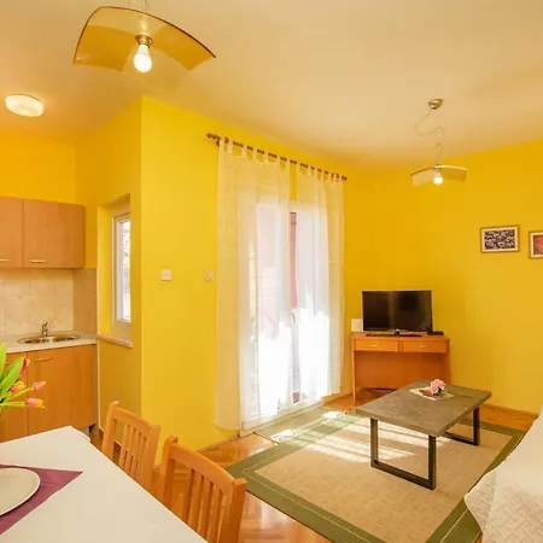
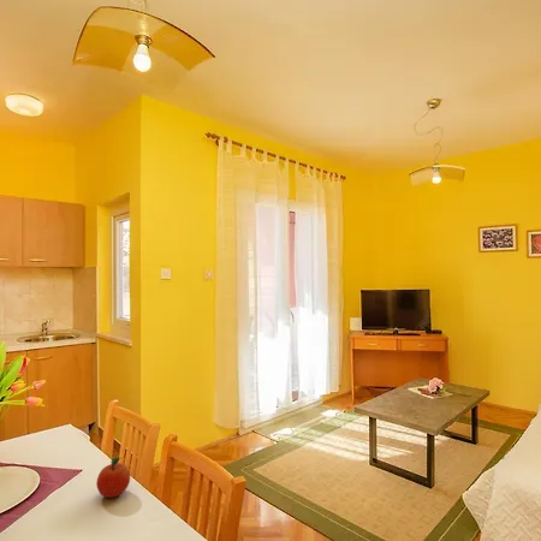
+ fruit [95,456,131,499]
